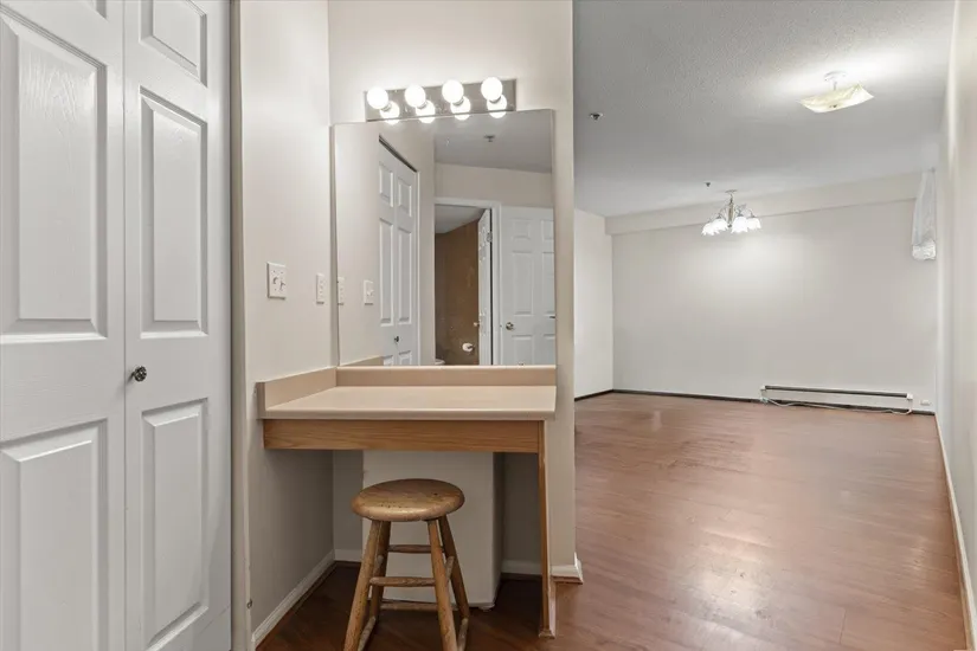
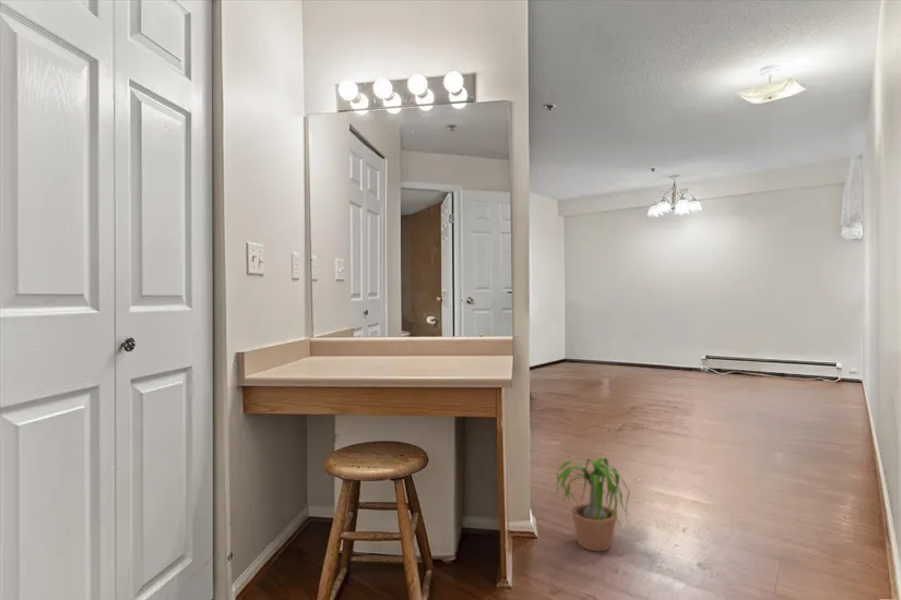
+ potted plant [541,456,632,552]
